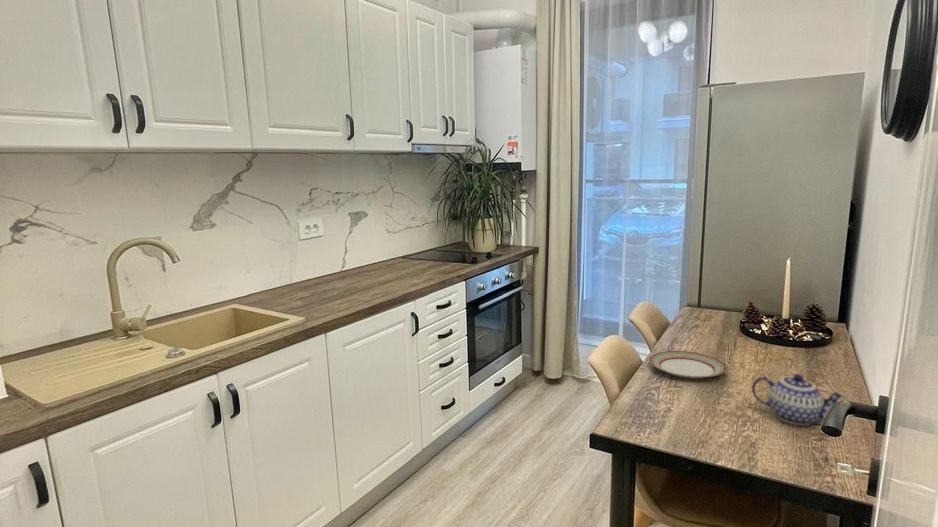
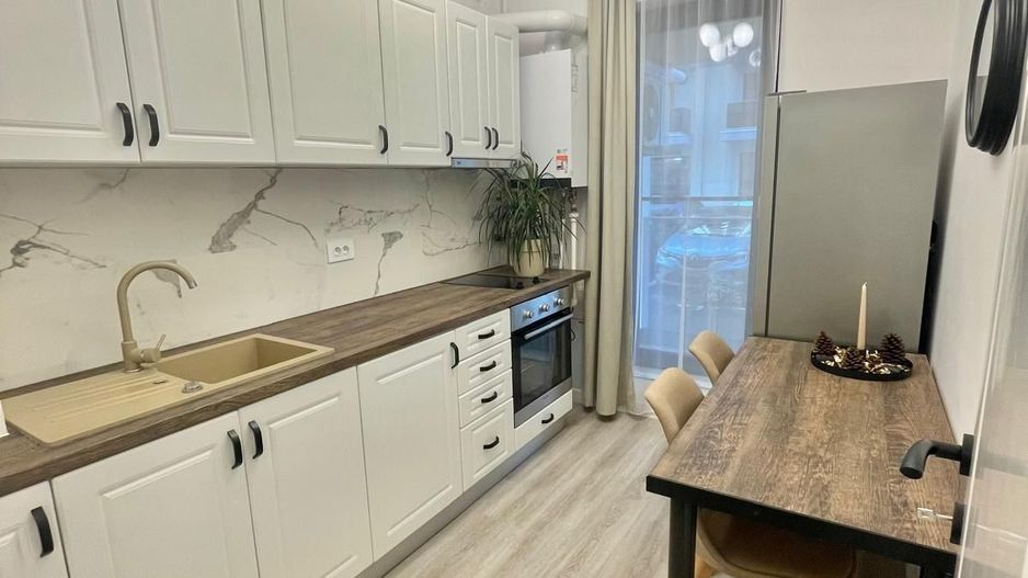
- plate [648,350,727,379]
- teapot [751,373,845,426]
